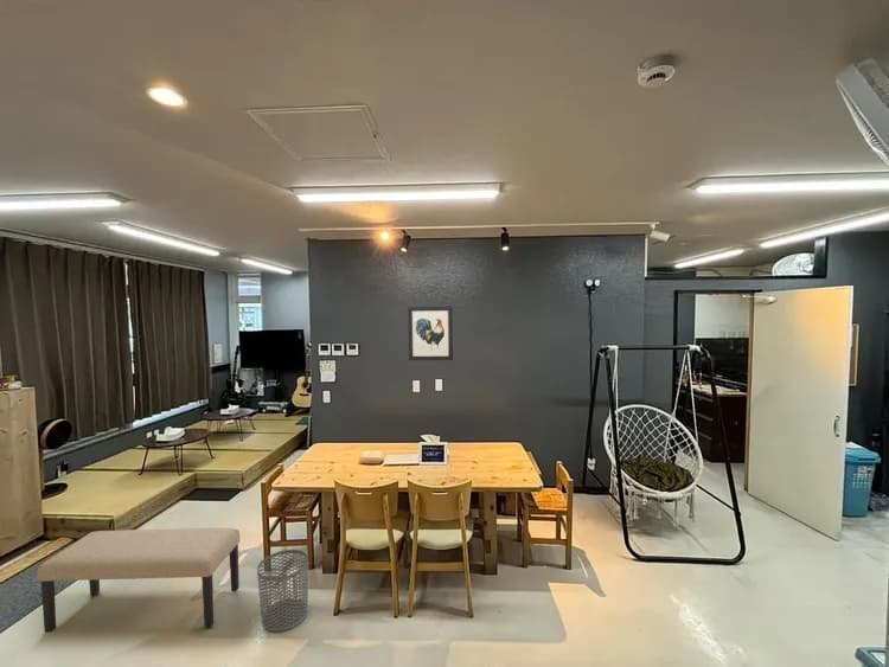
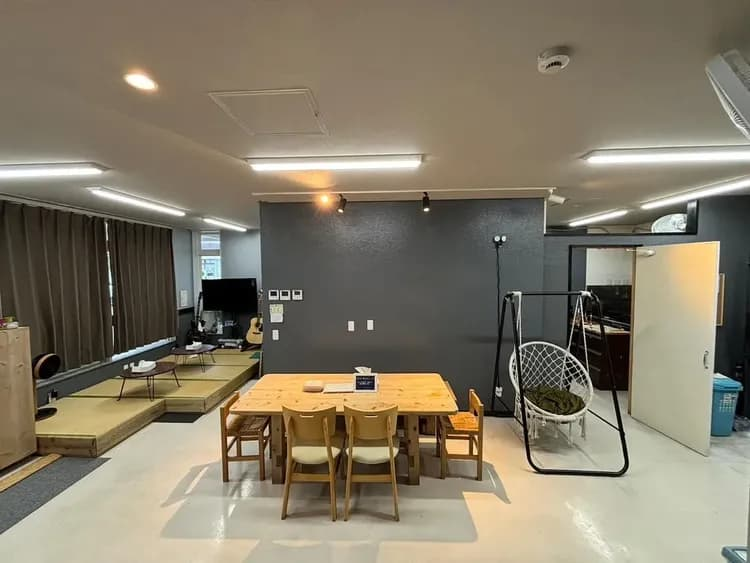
- bench [36,527,241,634]
- wall art [407,306,454,361]
- waste bin [256,549,309,633]
